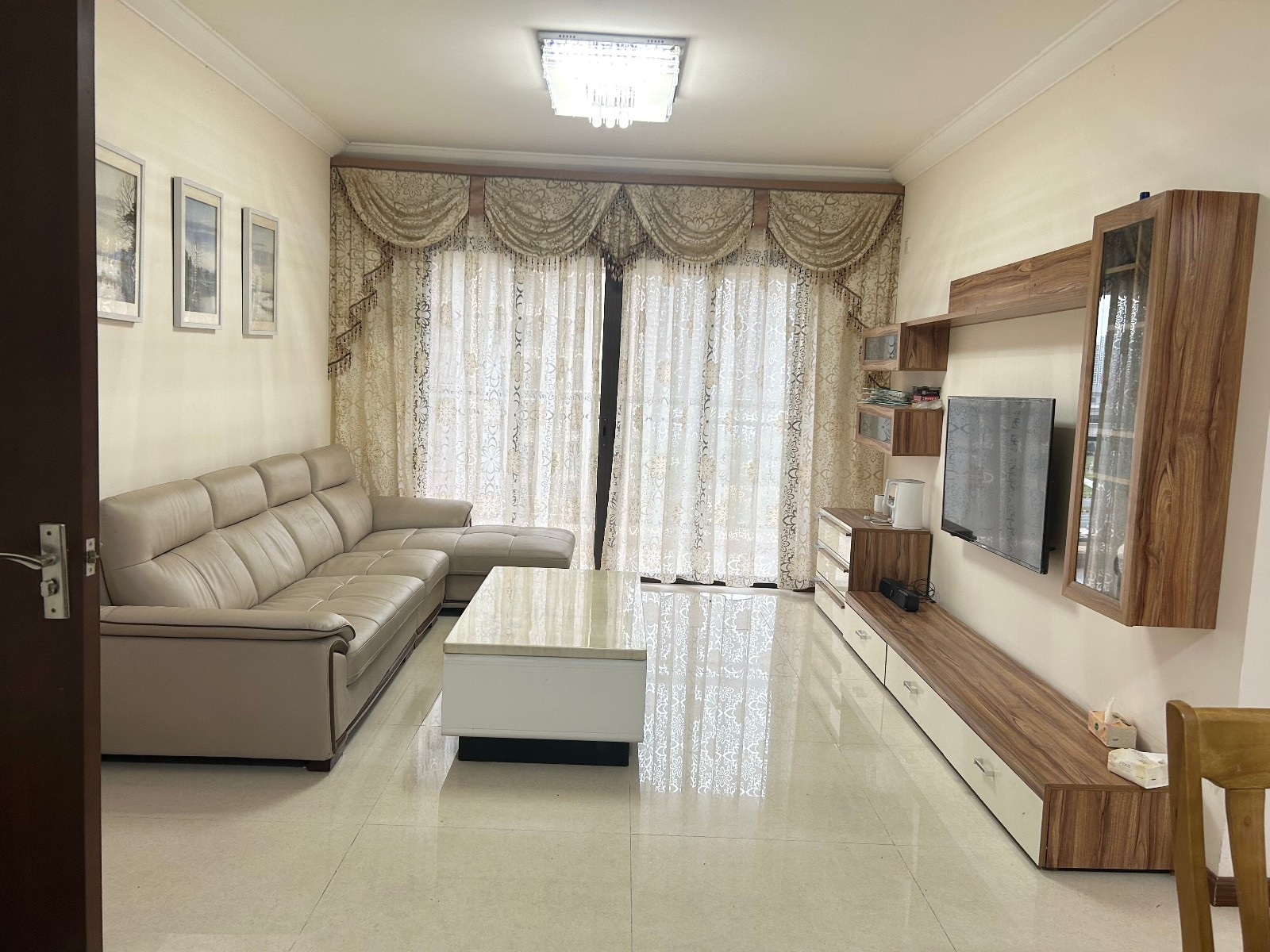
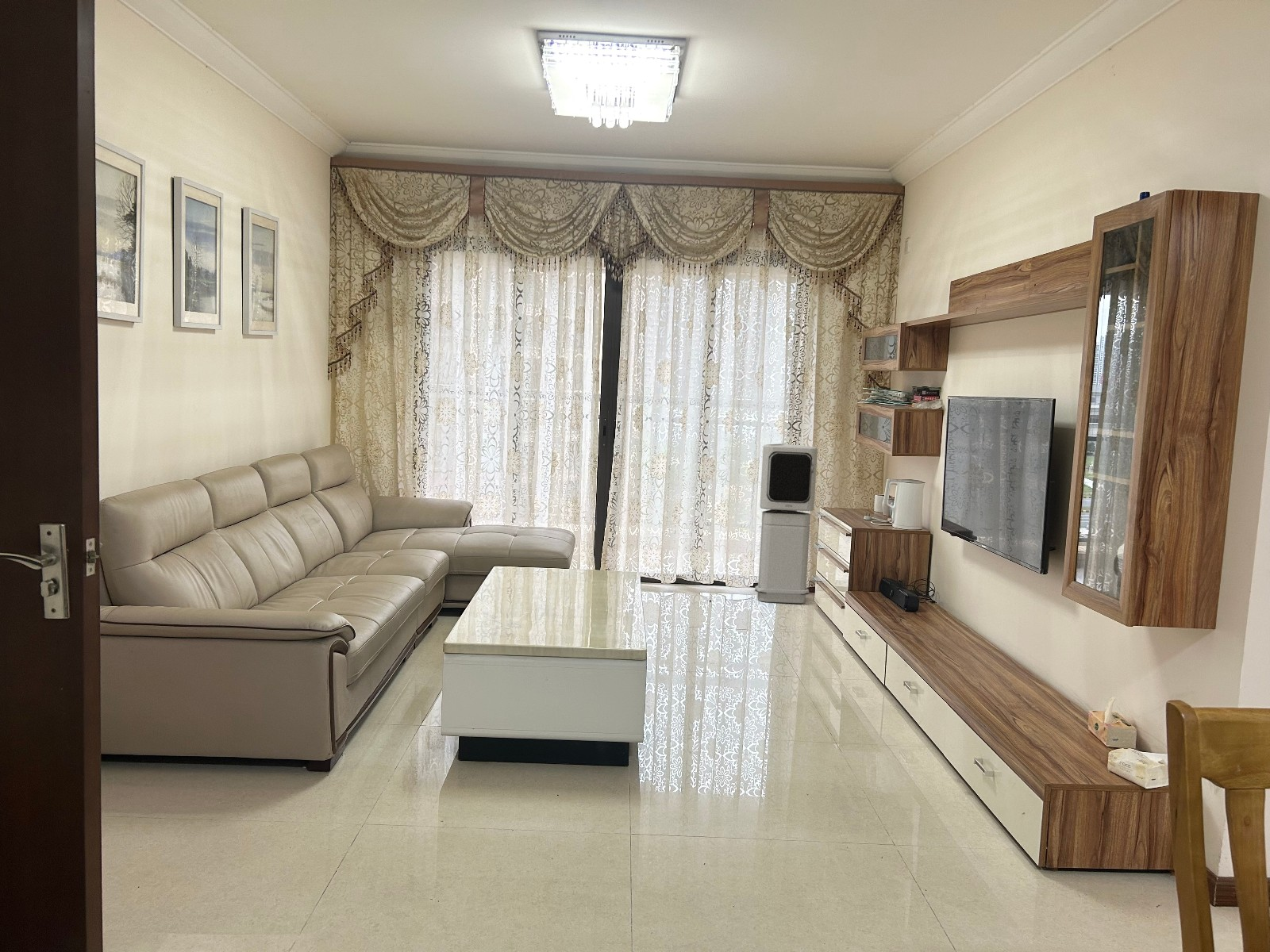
+ air purifier [754,443,818,604]
